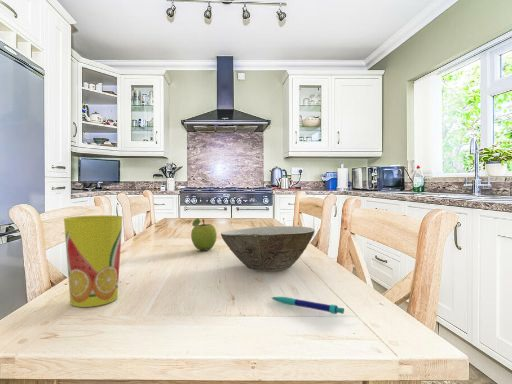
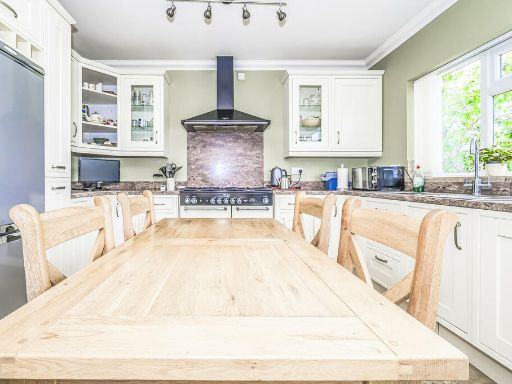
- cup [63,214,124,308]
- bowl [220,225,315,272]
- pen [271,296,345,315]
- fruit [190,217,218,251]
